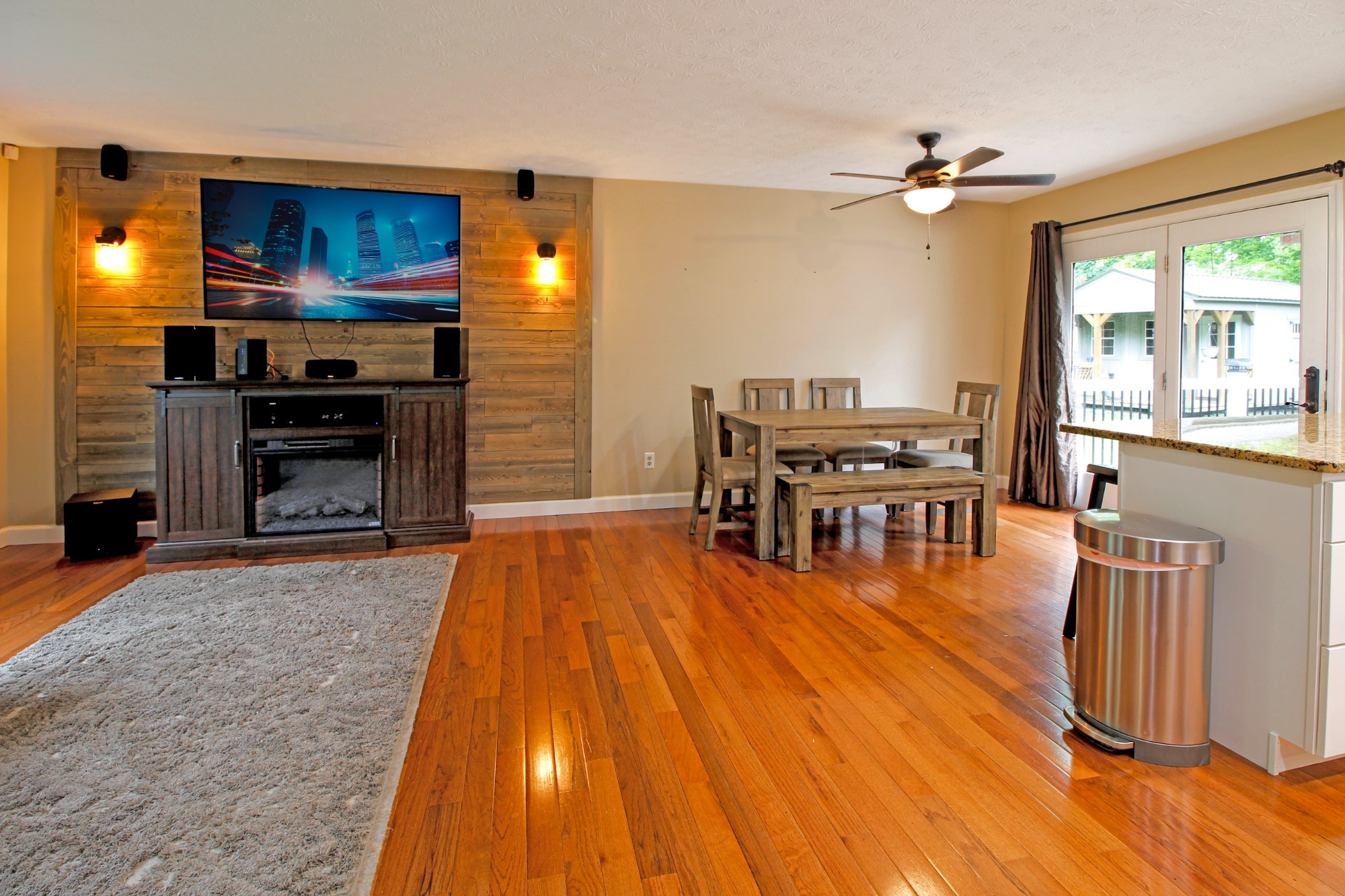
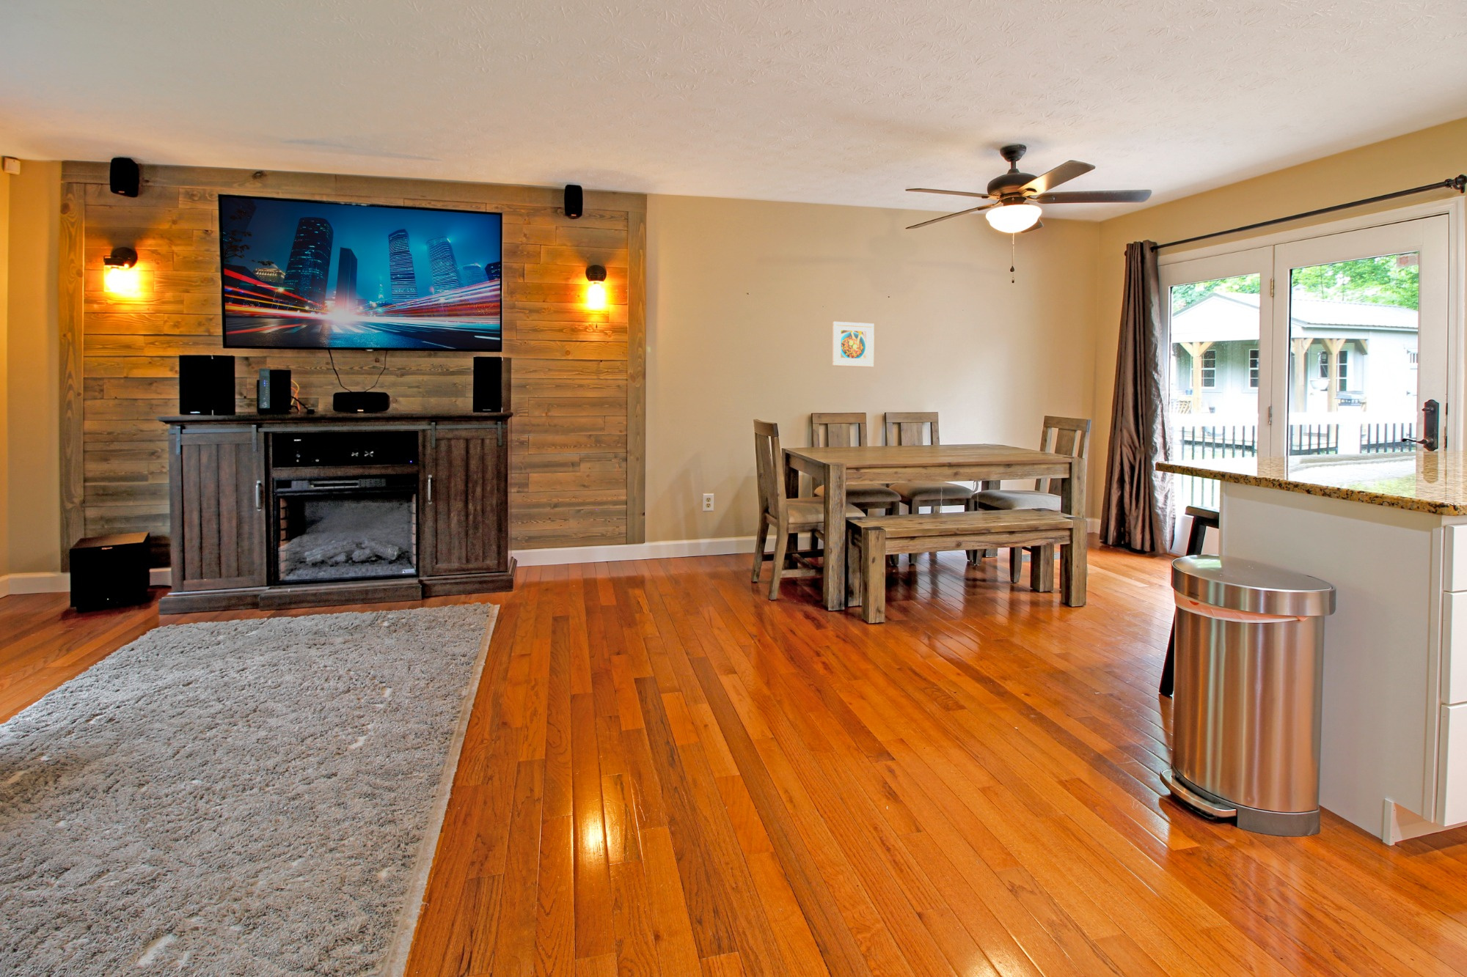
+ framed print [832,321,875,367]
